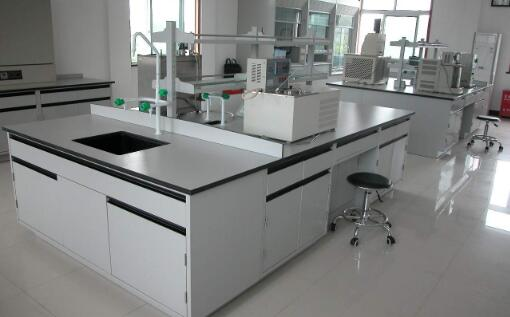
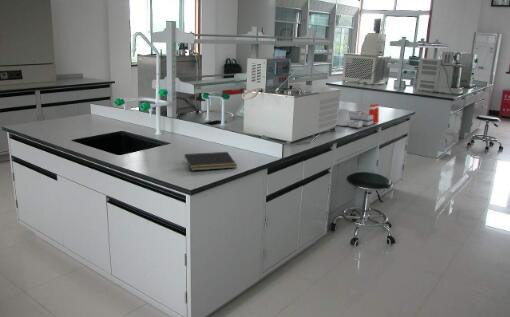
+ notepad [182,151,238,172]
+ laboratory equipment [336,103,380,128]
